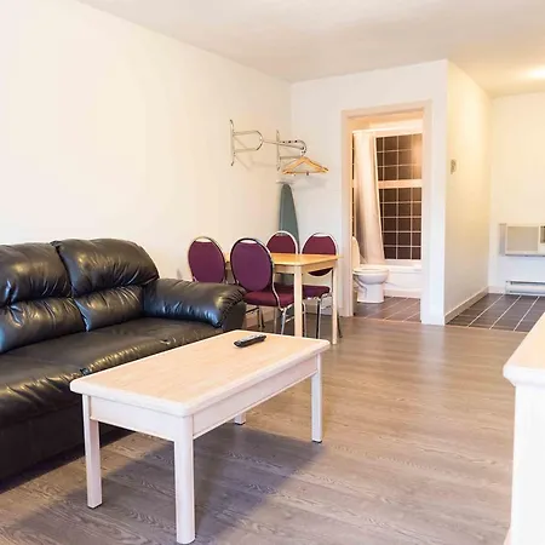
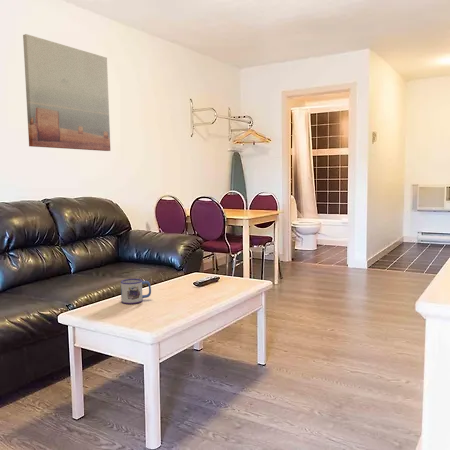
+ mug [120,278,152,305]
+ wall art [22,33,111,152]
